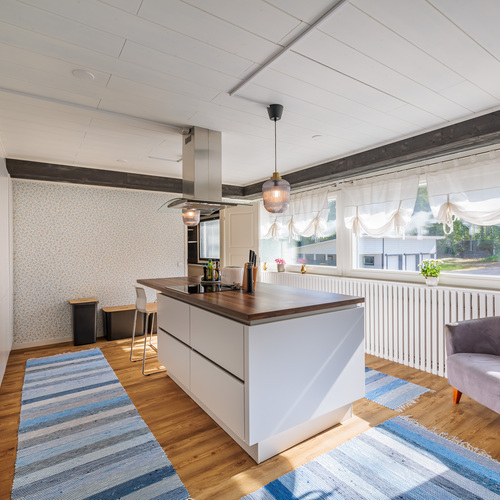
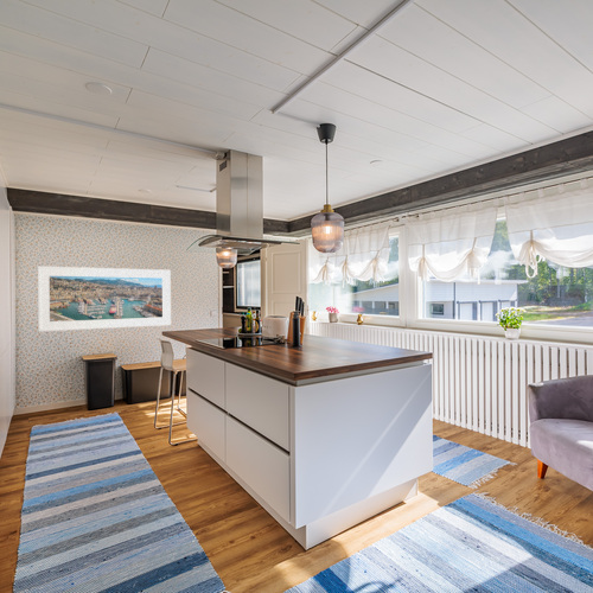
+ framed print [37,264,172,333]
